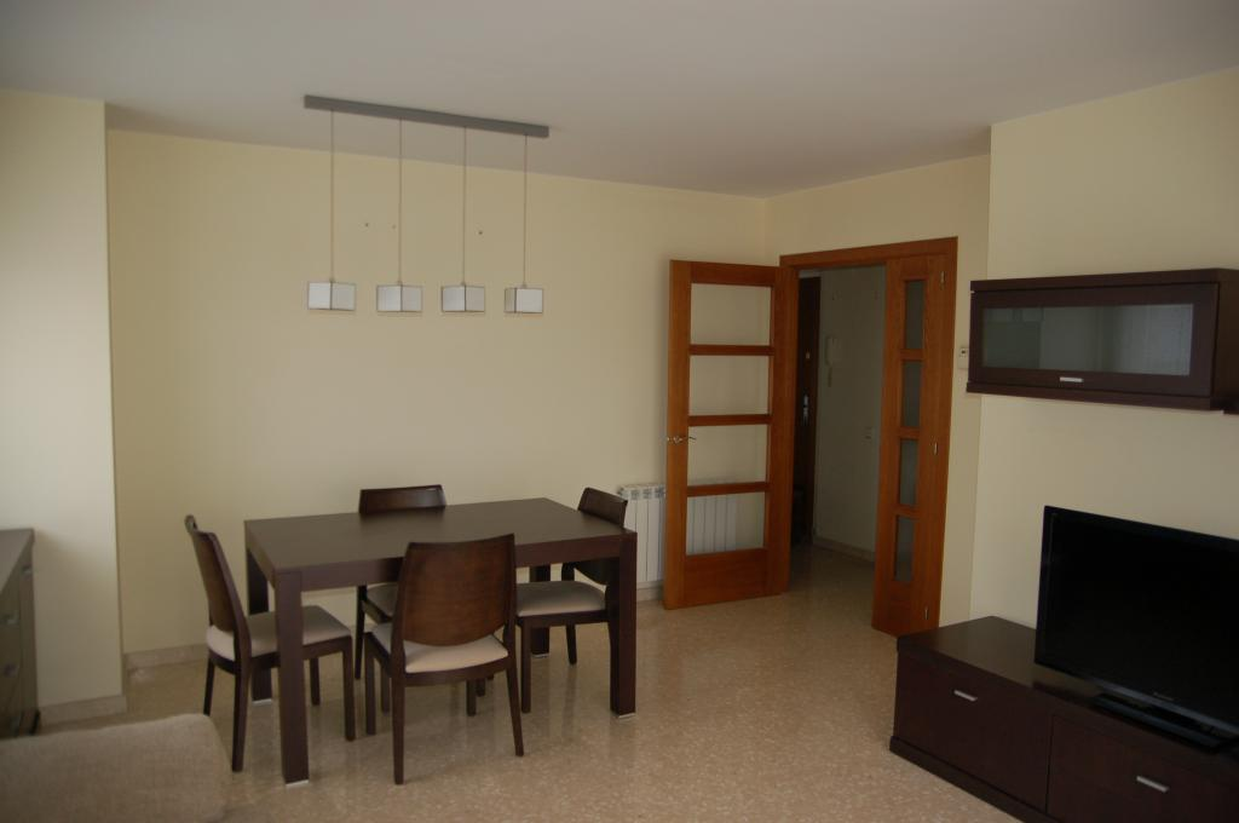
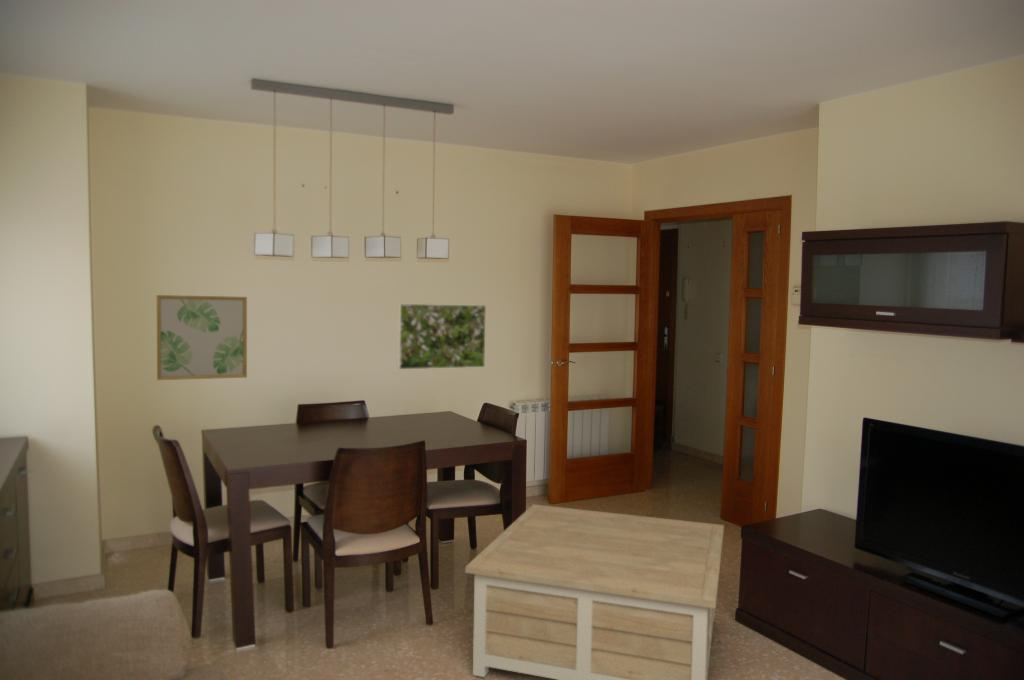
+ coffee table [464,503,725,680]
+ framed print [397,303,487,370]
+ wall art [156,294,248,381]
